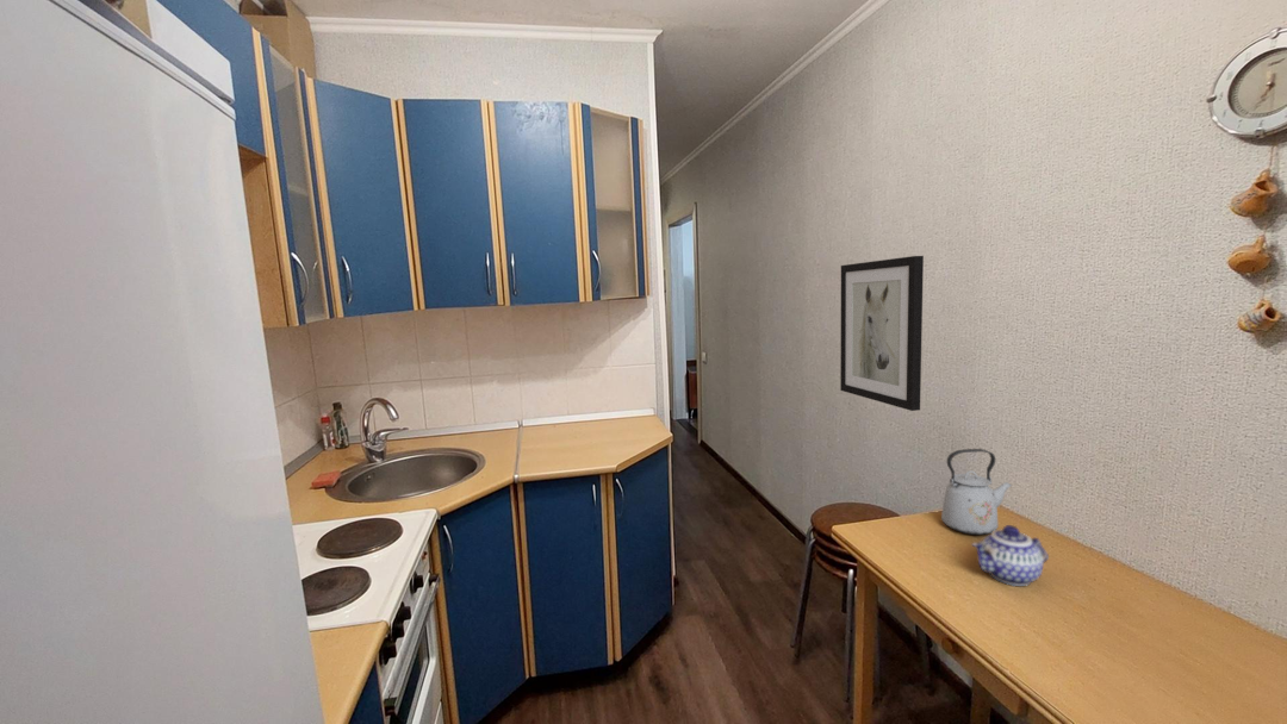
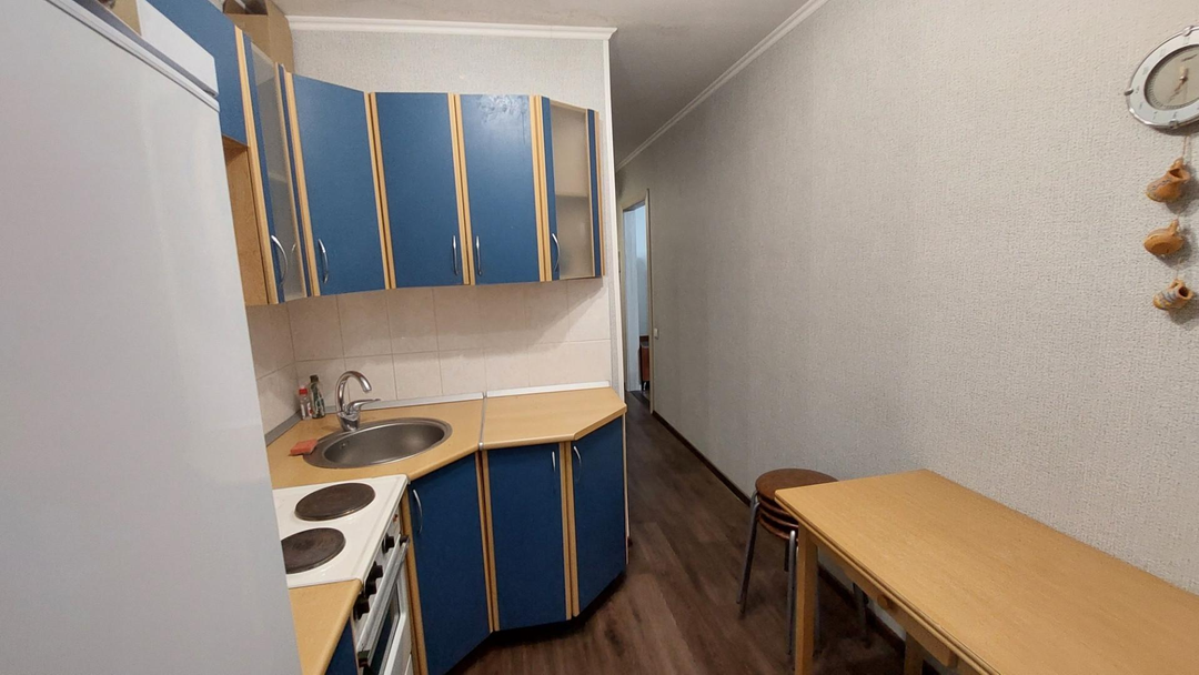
- kettle [940,448,1013,536]
- wall art [839,255,925,412]
- teapot [970,524,1050,587]
